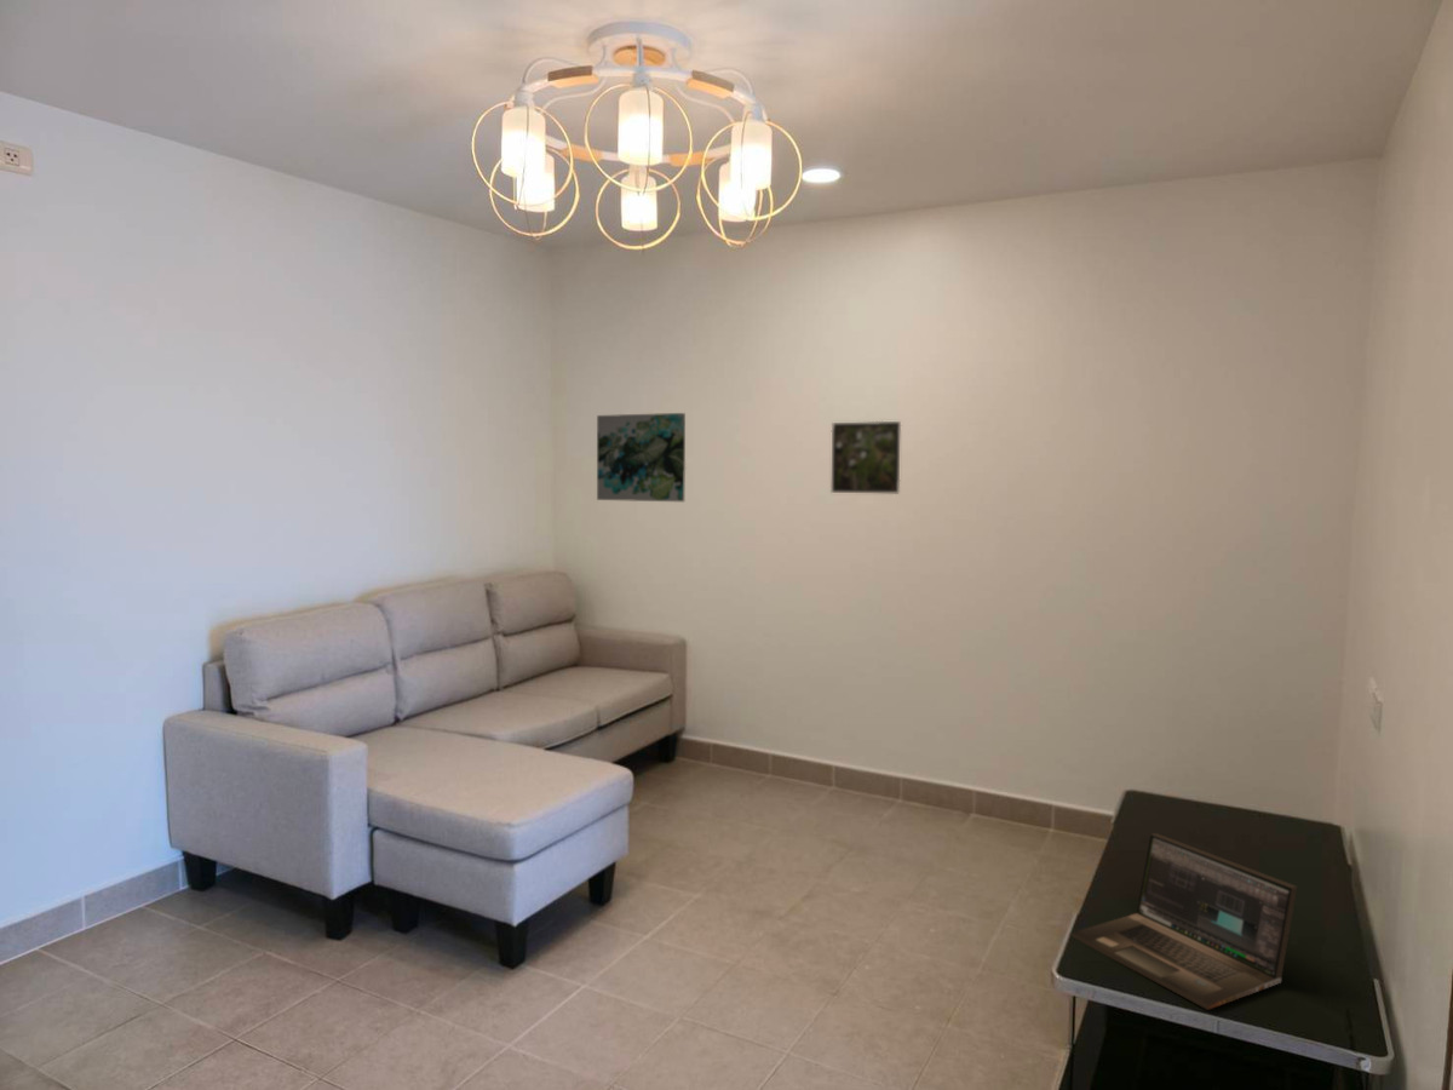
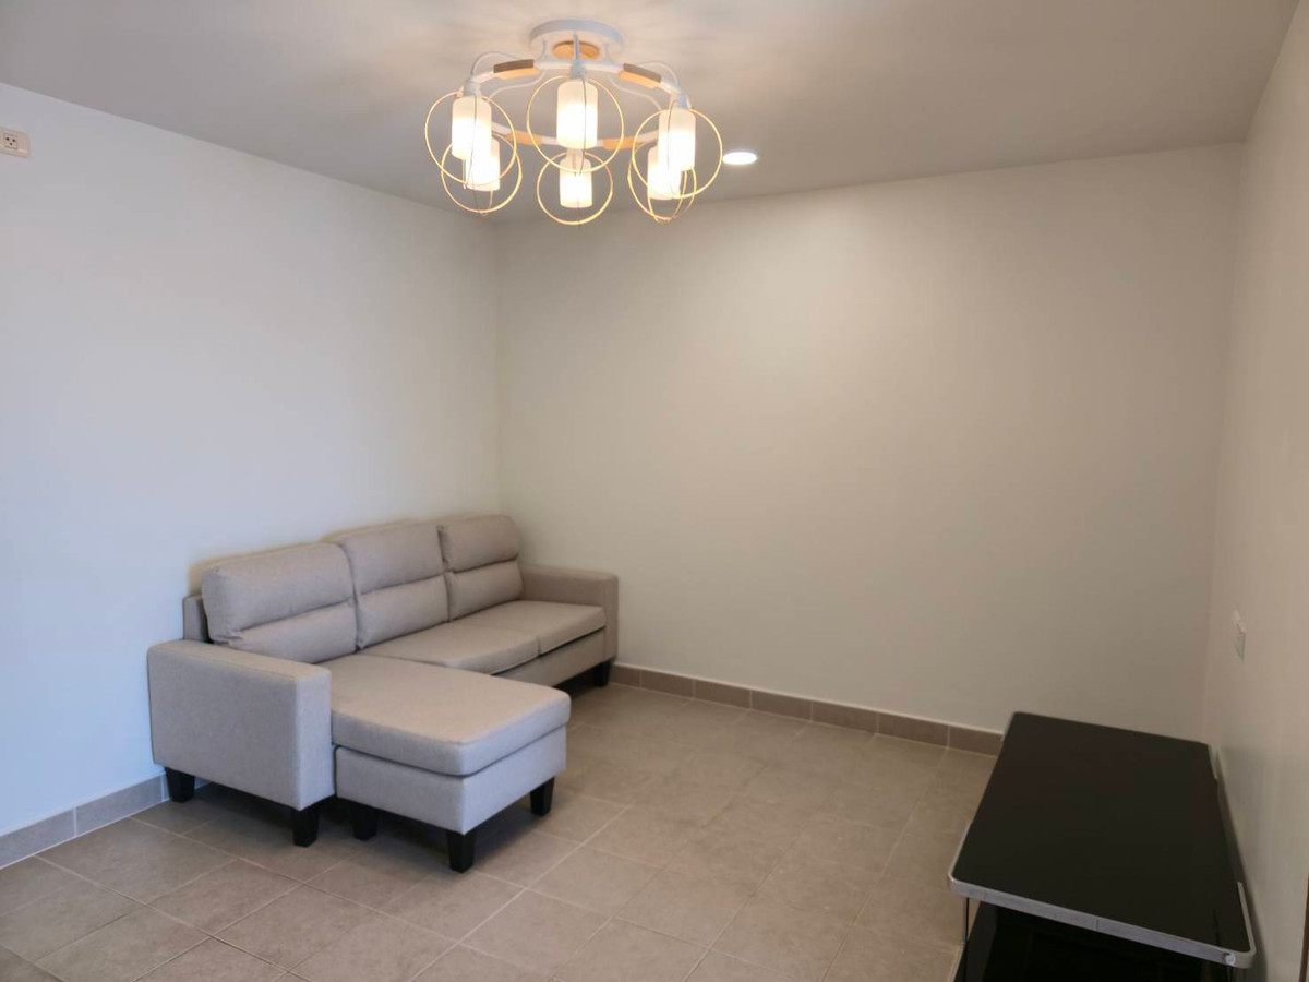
- laptop [1070,832,1298,1011]
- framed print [831,420,902,494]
- wall art [596,412,687,503]
